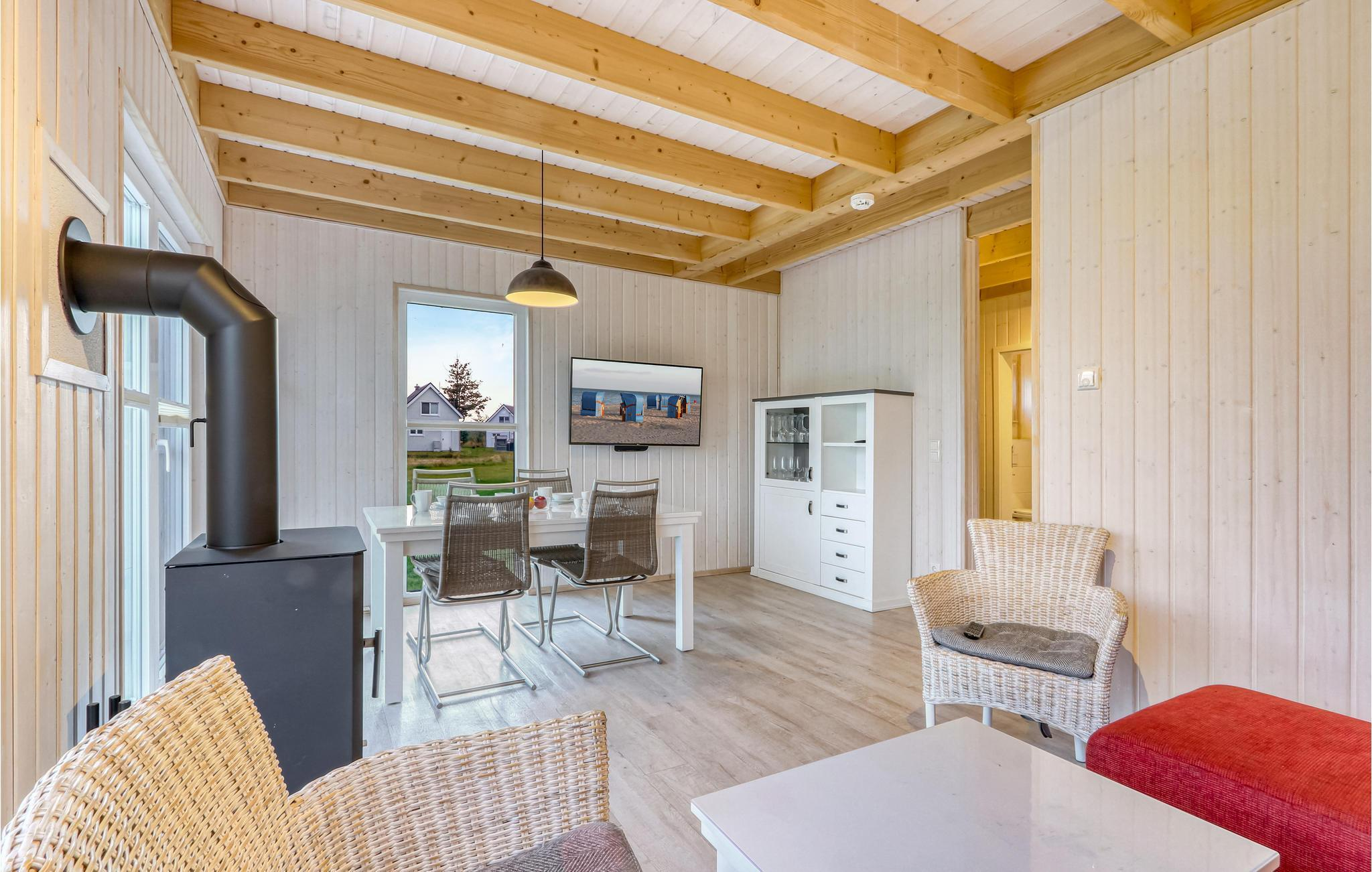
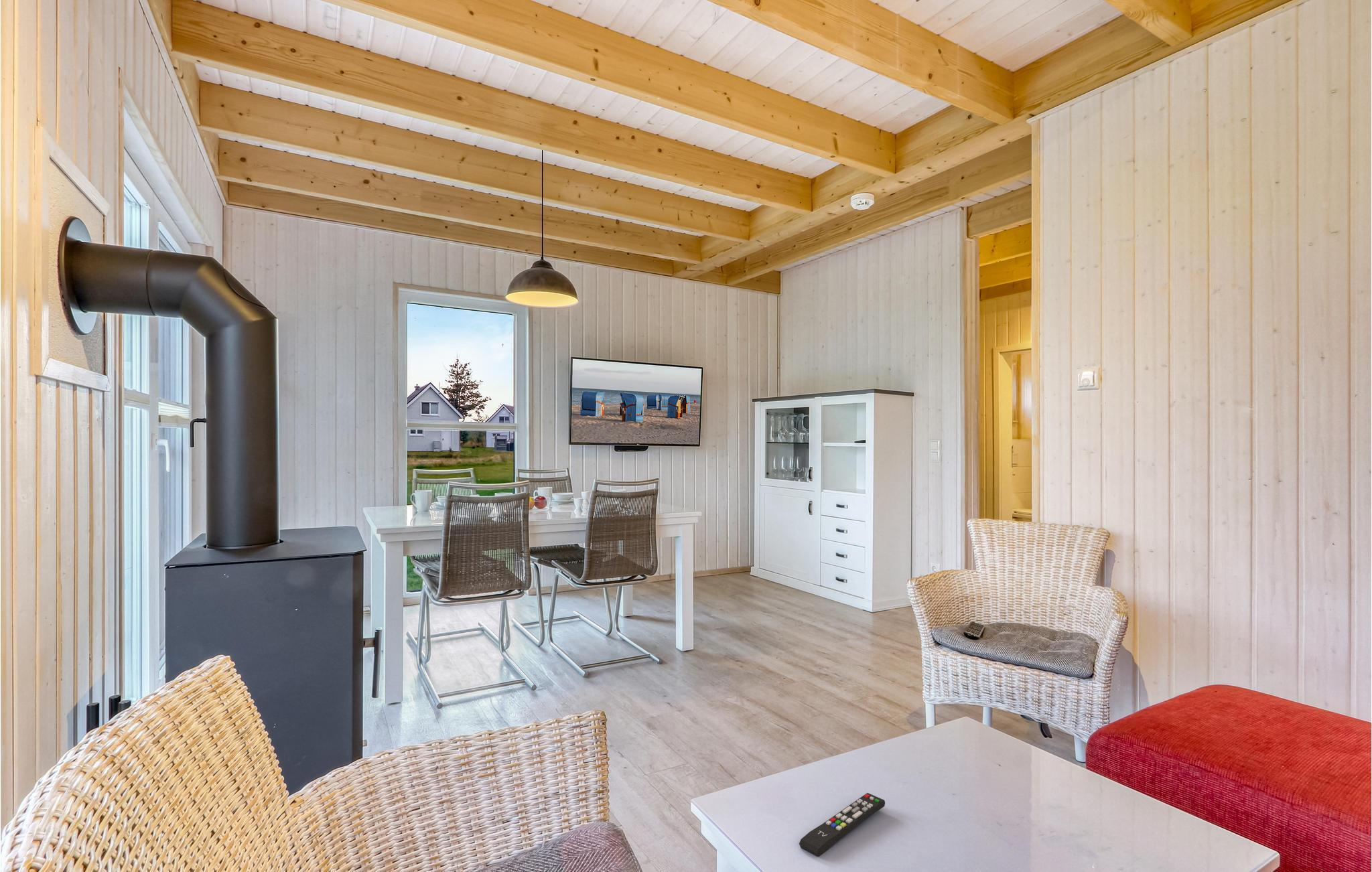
+ remote control [799,792,886,858]
